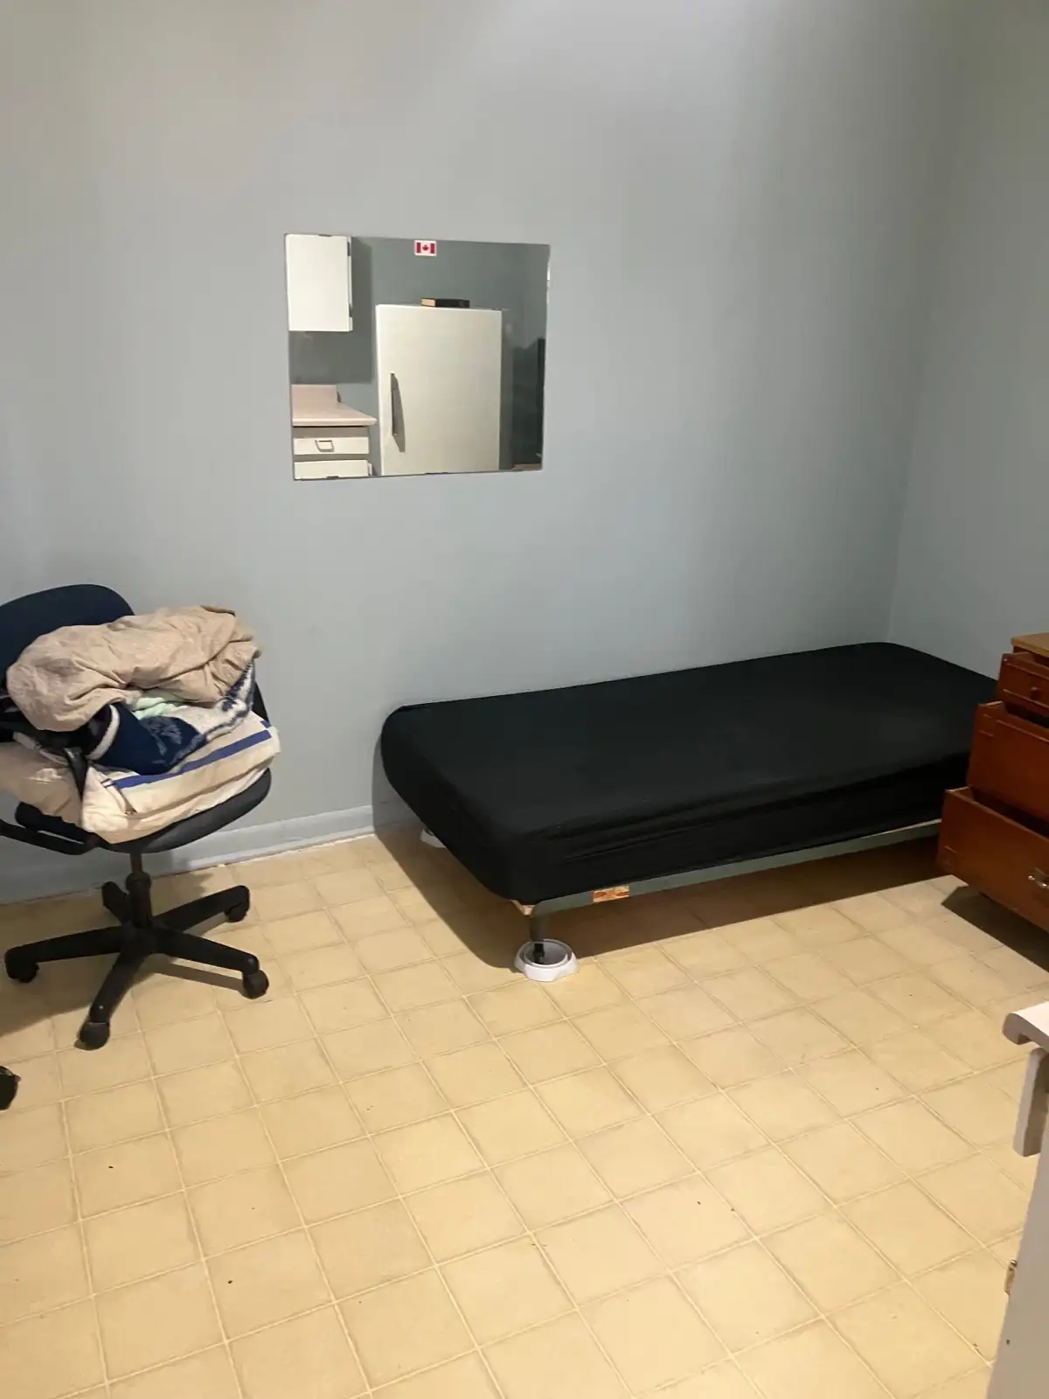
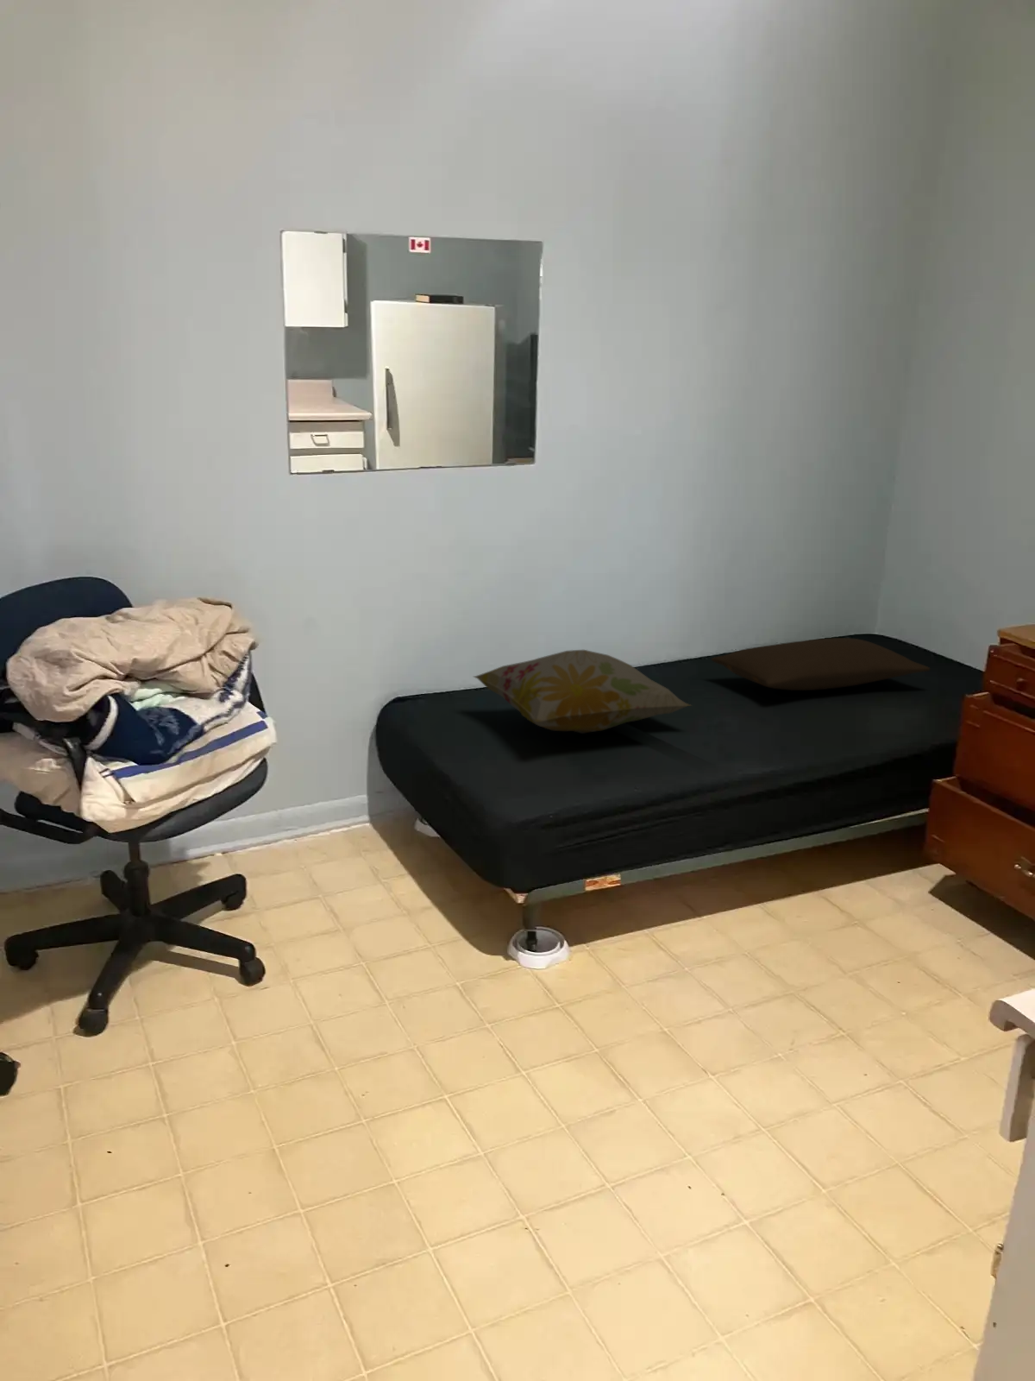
+ pillow [710,637,931,692]
+ decorative pillow [473,649,693,734]
